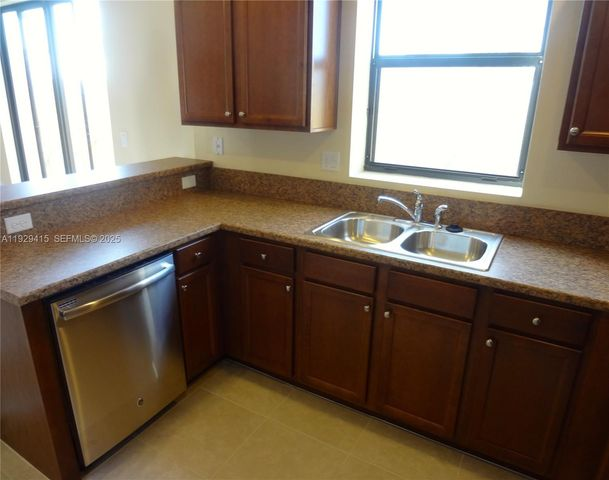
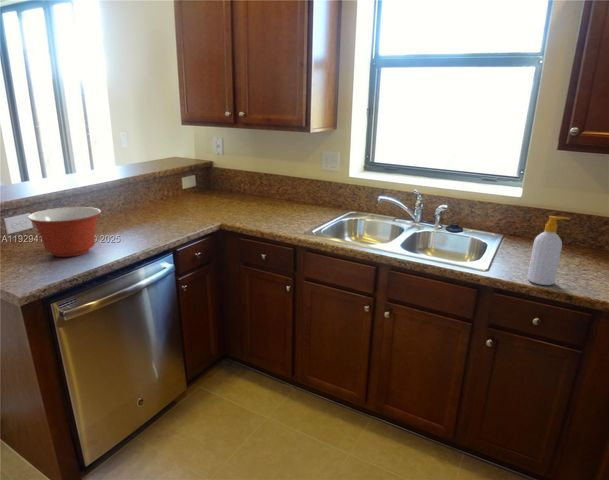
+ soap bottle [526,215,571,286]
+ mixing bowl [27,206,102,258]
